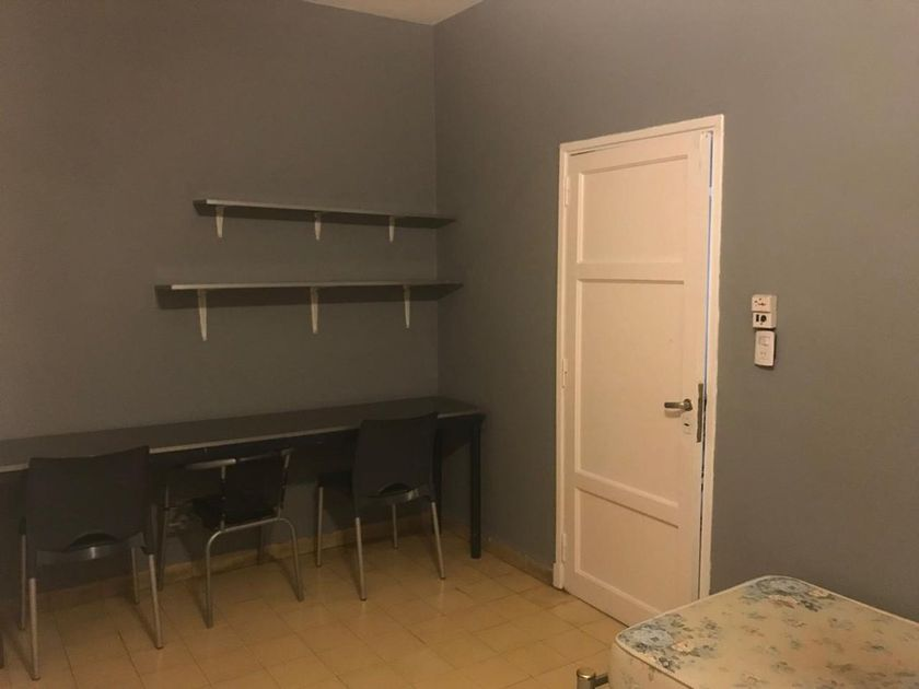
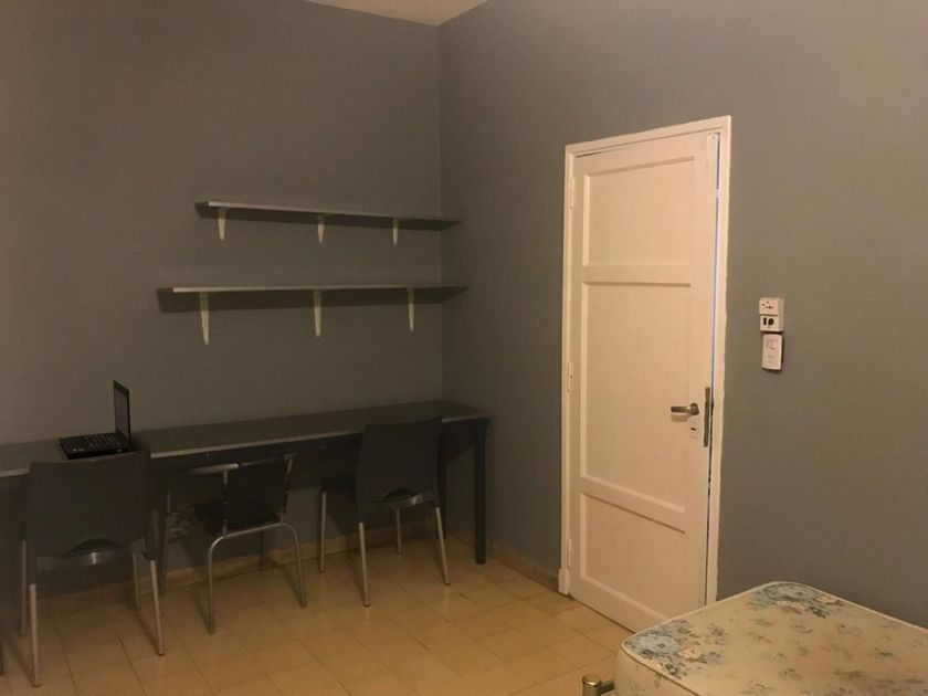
+ laptop [57,379,133,458]
